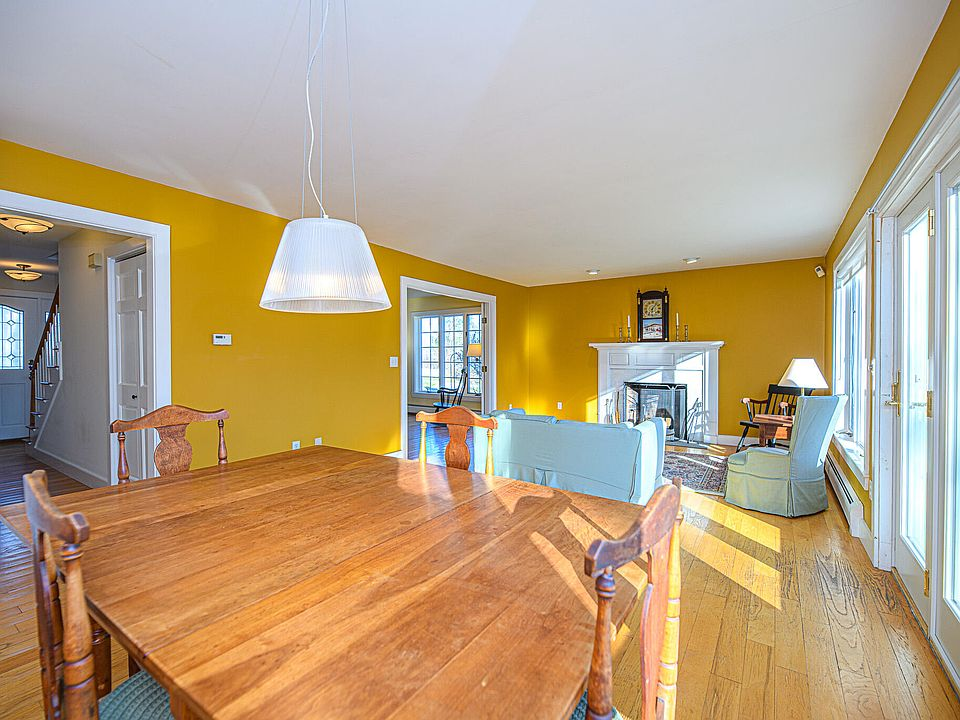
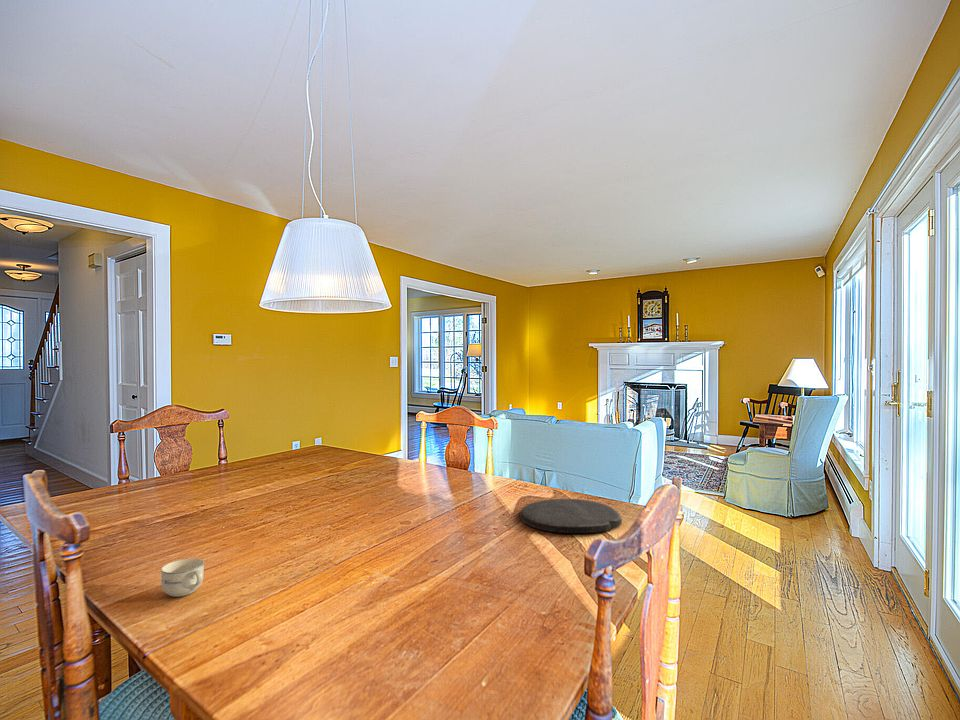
+ cup [160,558,205,598]
+ plate [518,498,623,534]
